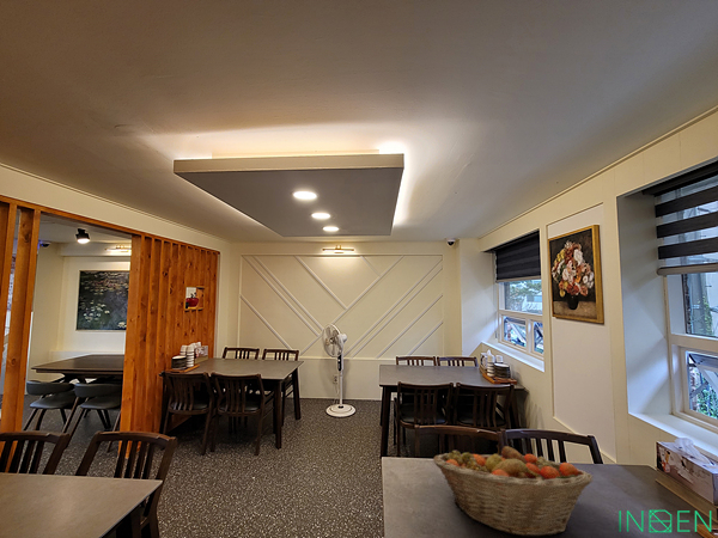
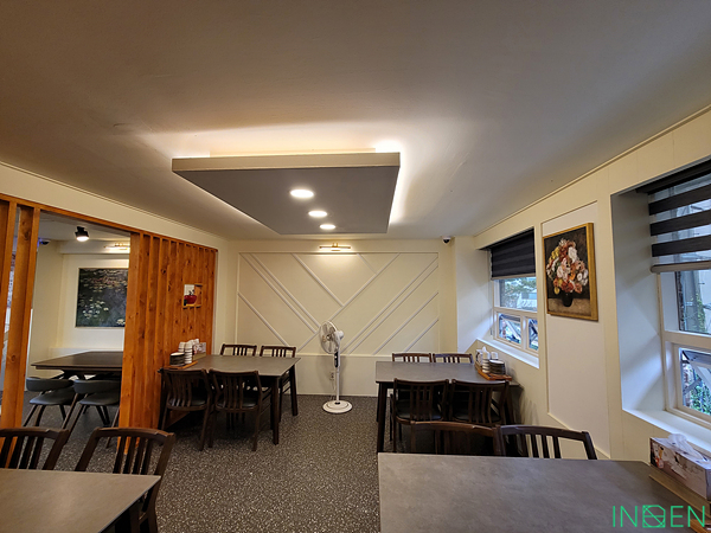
- fruit basket [432,445,594,538]
